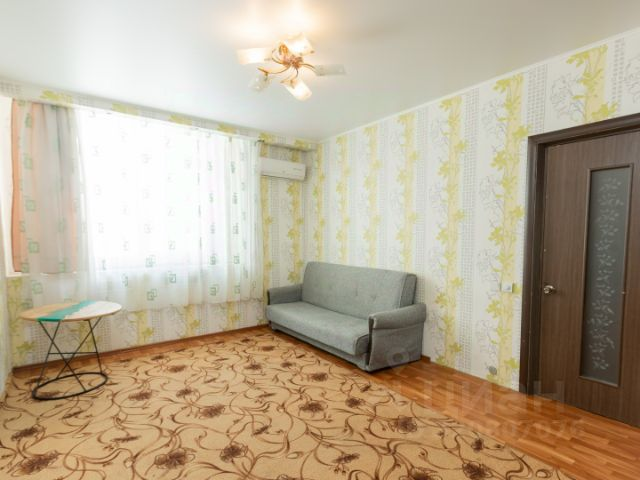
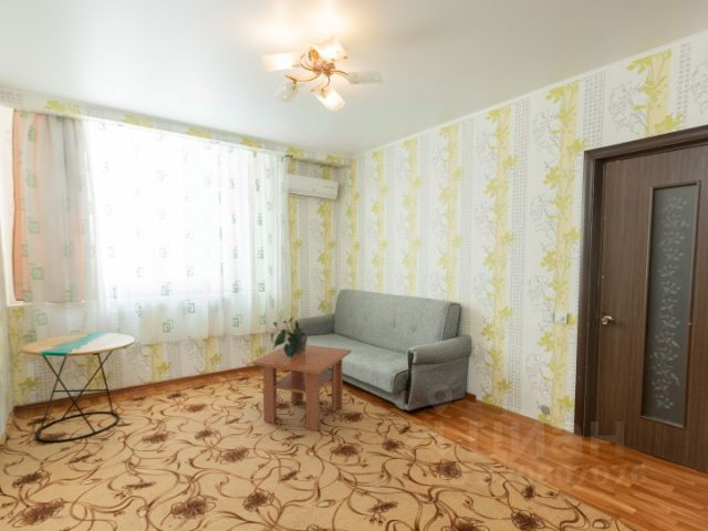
+ potted plant [270,315,309,358]
+ coffee table [251,344,352,433]
